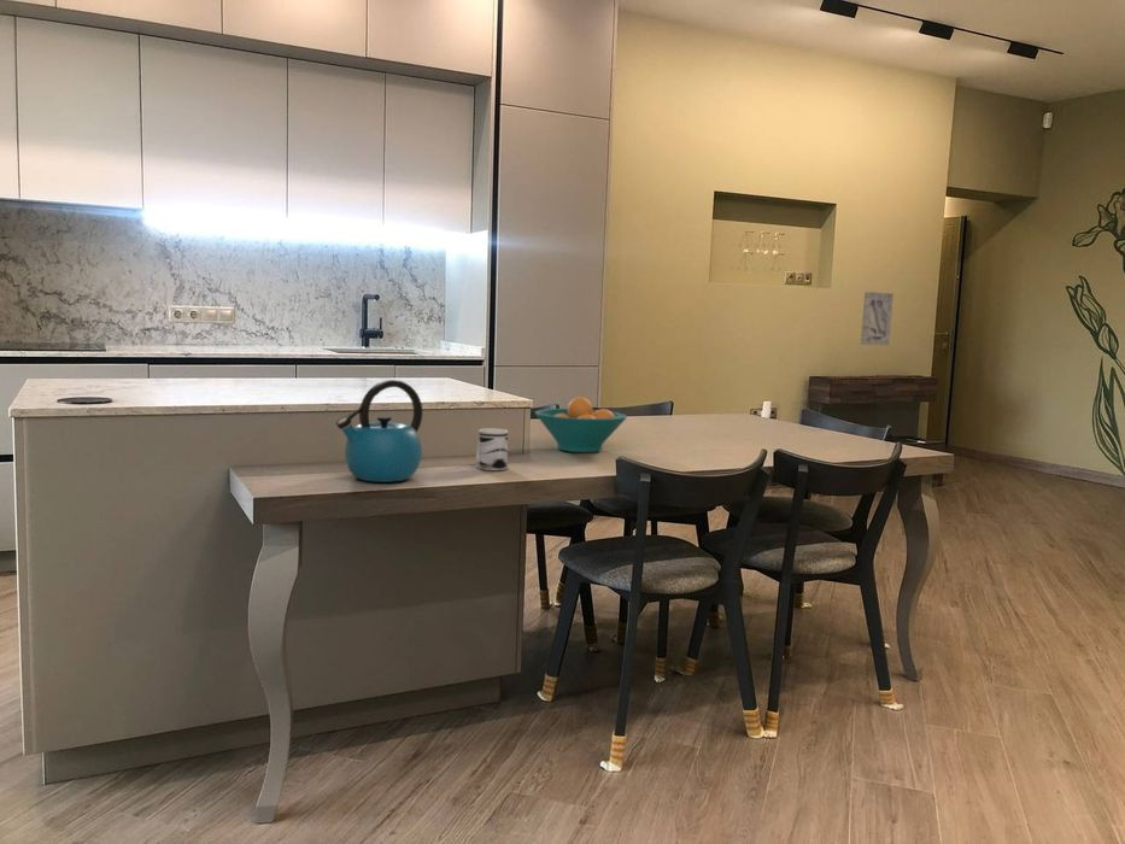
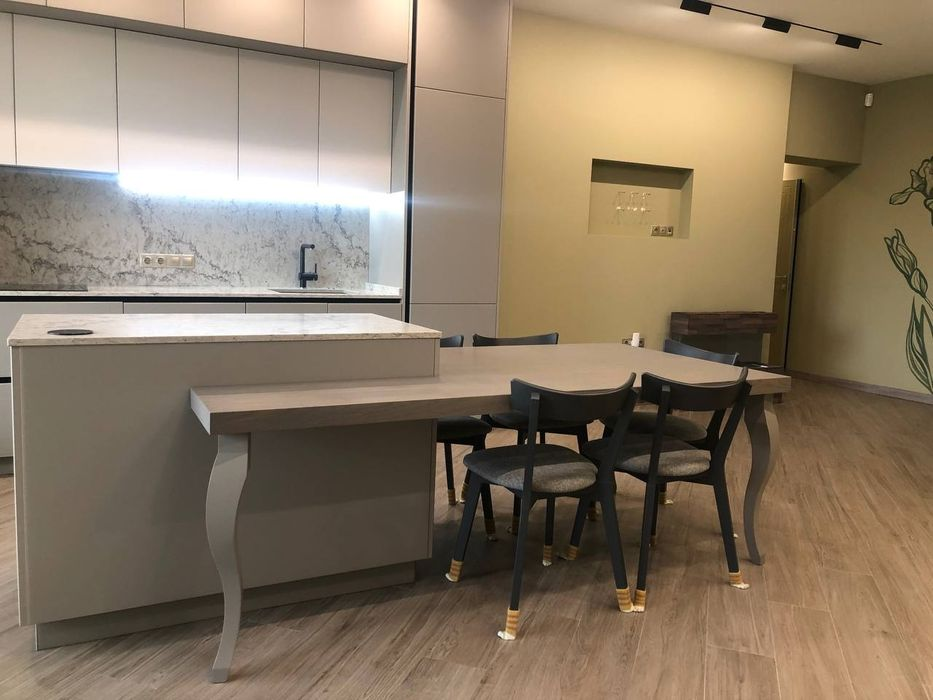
- wall art [860,291,895,347]
- mug [475,427,509,471]
- fruit bowl [534,395,628,453]
- kettle [335,379,423,483]
